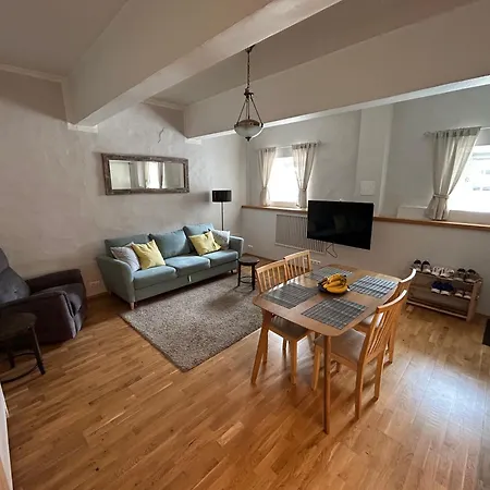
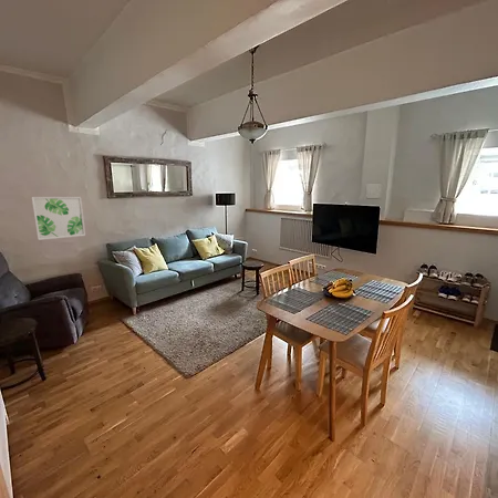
+ wall art [30,196,86,241]
